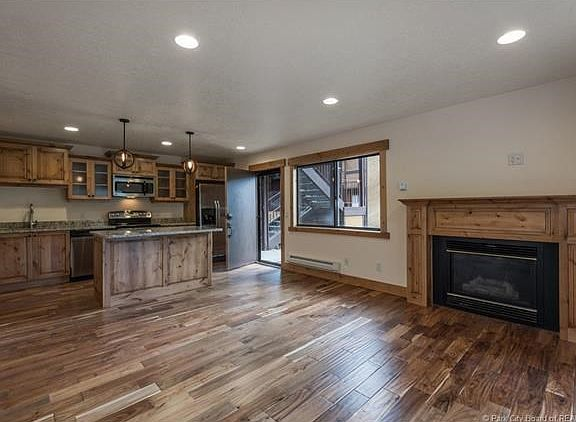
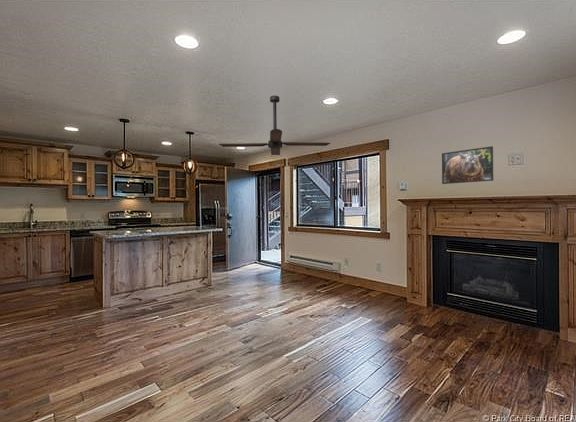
+ ceiling fan [218,94,331,156]
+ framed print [441,145,494,185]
